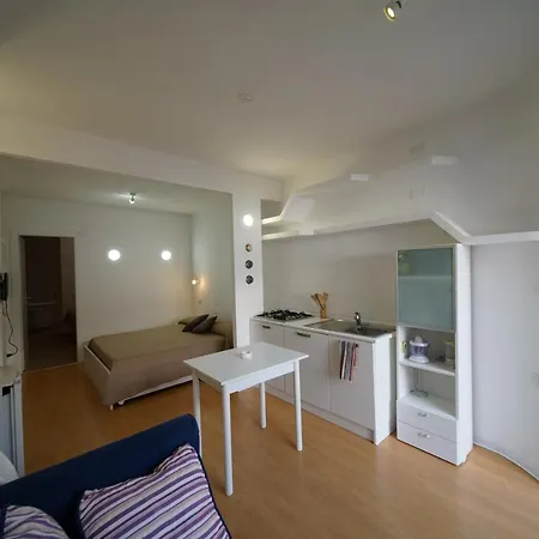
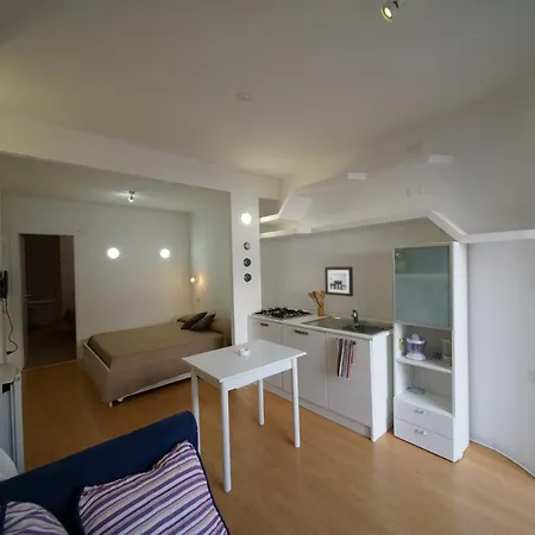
+ wall art [323,265,354,297]
